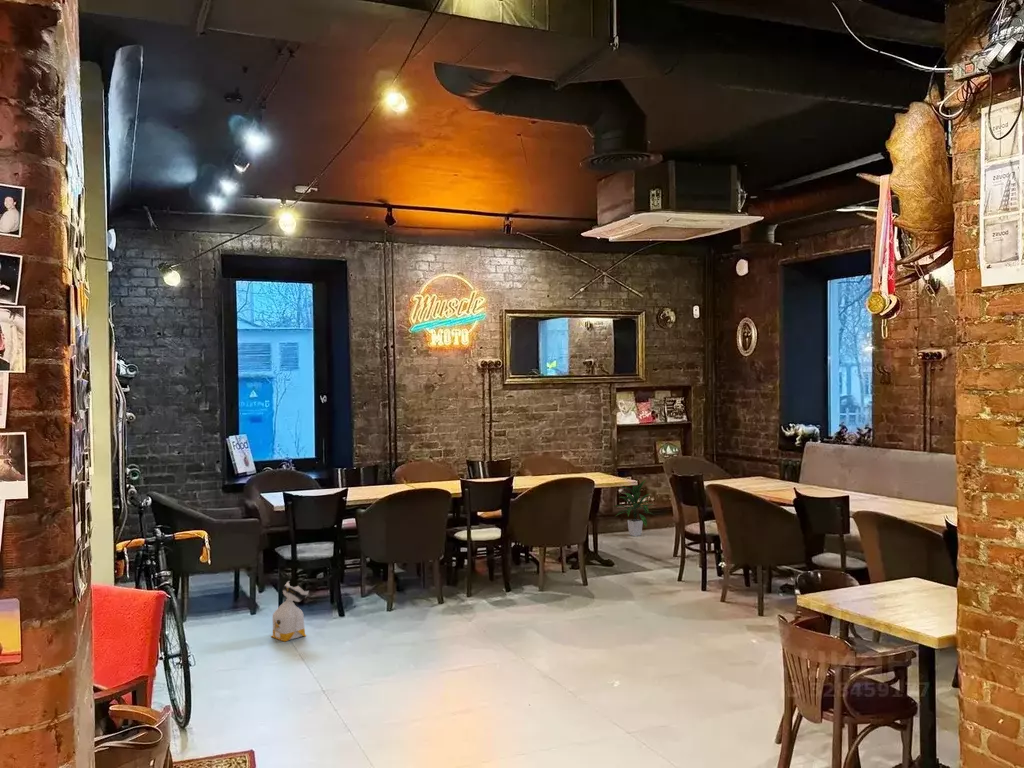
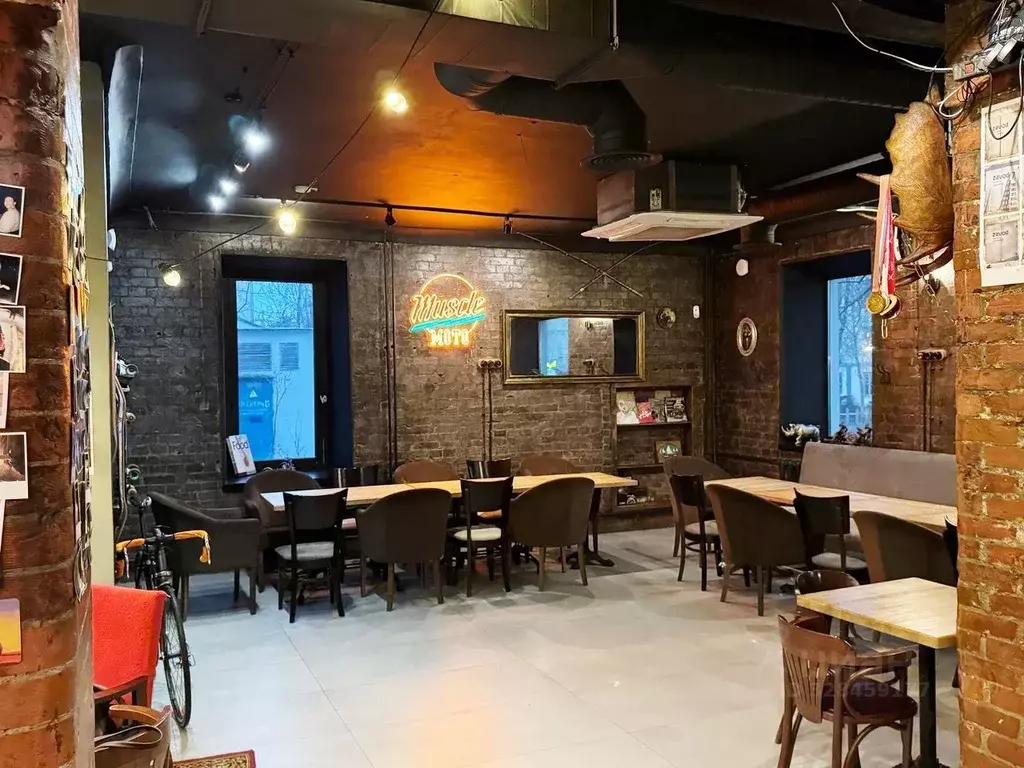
- bag [270,580,310,642]
- indoor plant [612,479,655,537]
